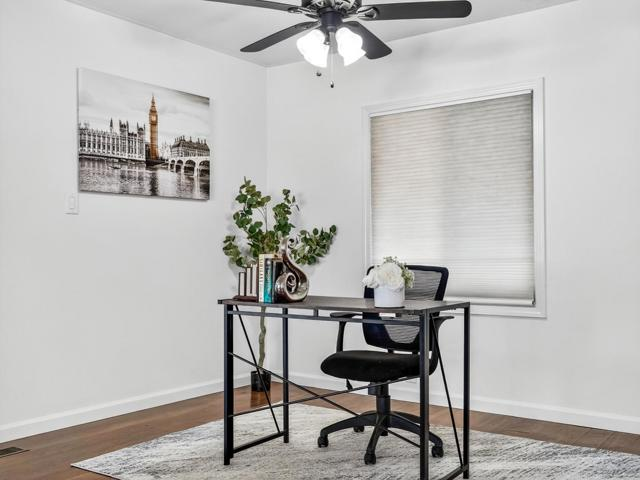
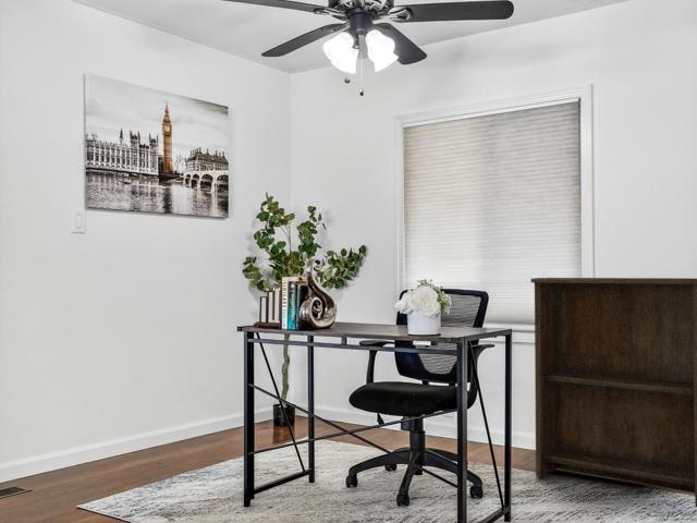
+ bookshelf [529,277,697,508]
